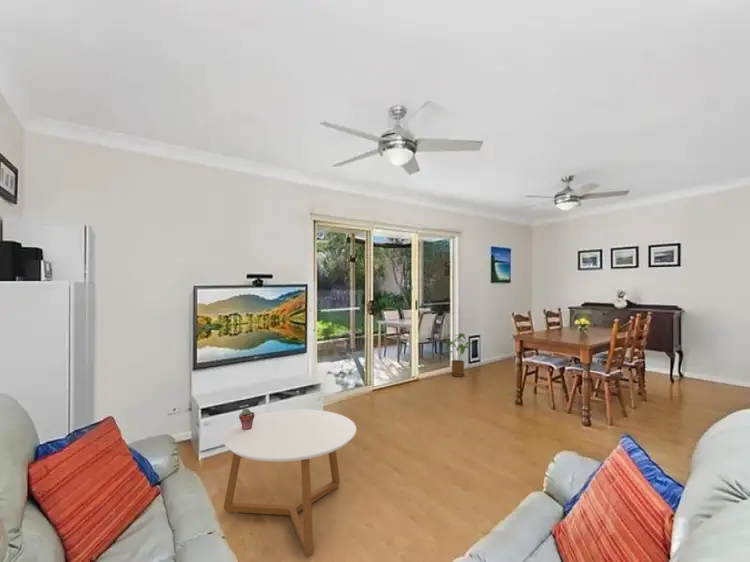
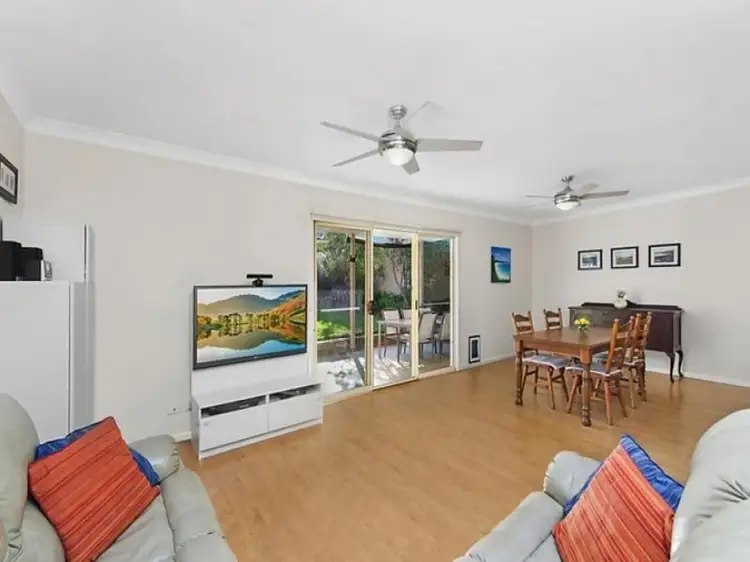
- house plant [445,332,474,378]
- potted succulent [238,407,256,430]
- coffee table [222,409,357,557]
